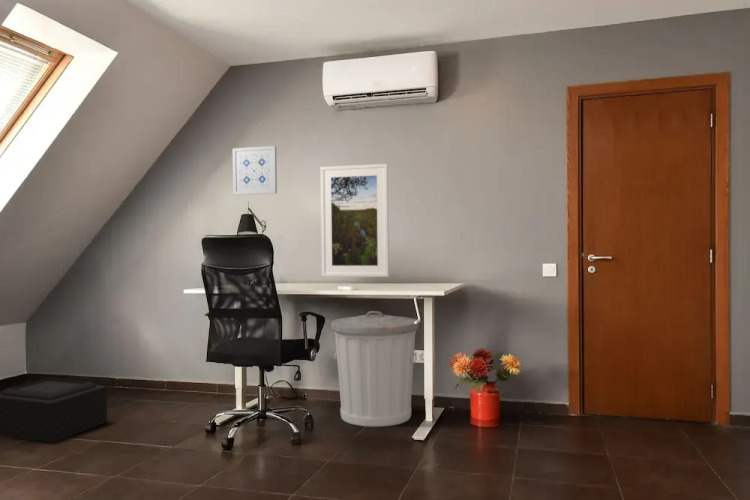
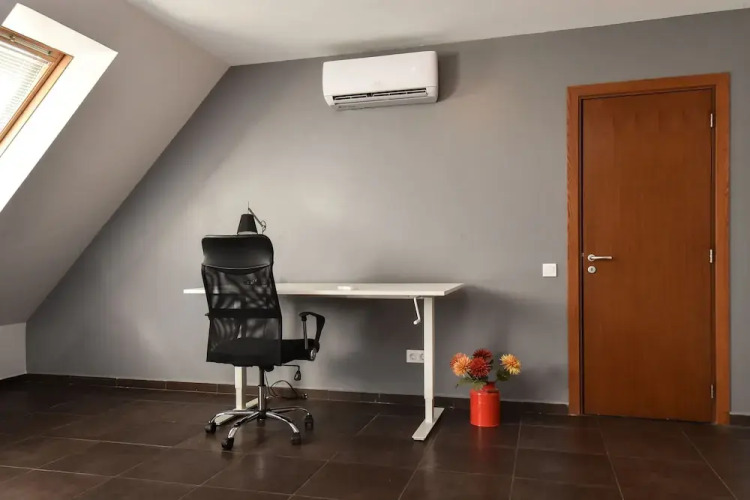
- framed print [319,163,390,278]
- storage box [0,377,108,444]
- trash can [330,310,420,428]
- wall art [232,145,278,196]
